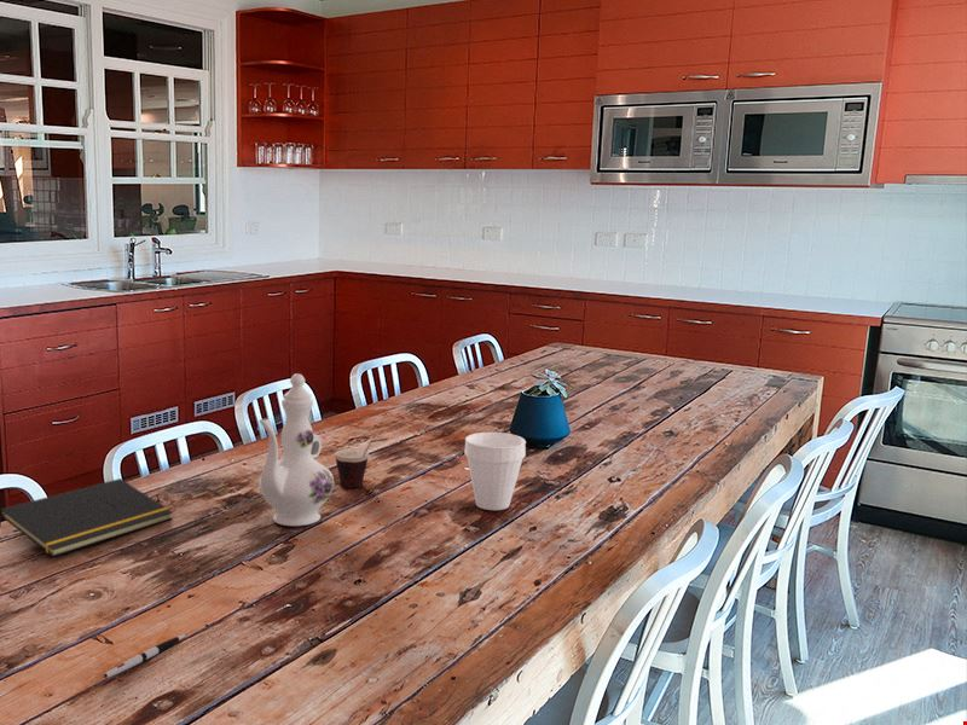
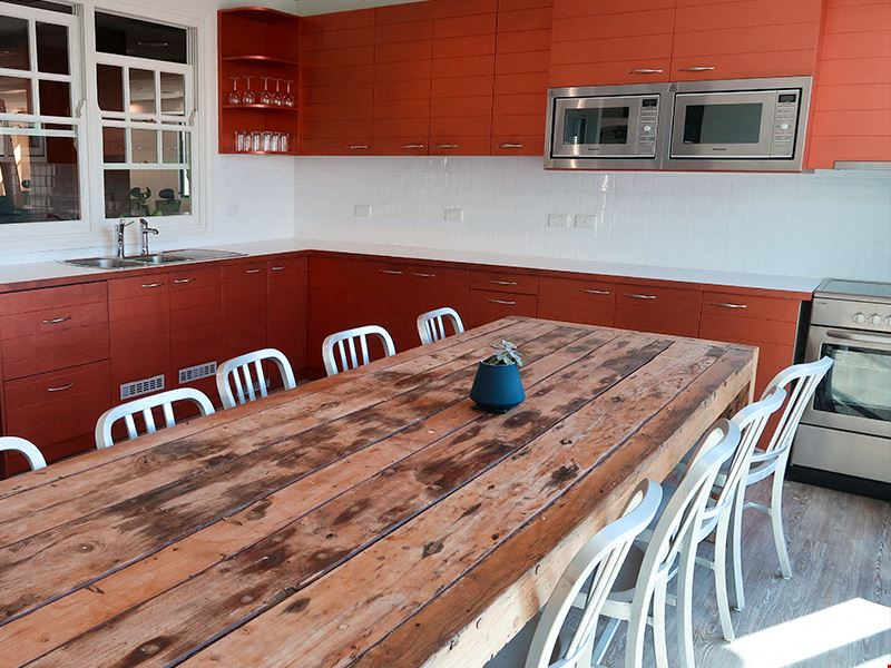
- cup [334,437,389,489]
- cup [463,431,527,511]
- pen [103,633,187,679]
- notepad [0,477,174,558]
- chinaware [257,372,336,527]
